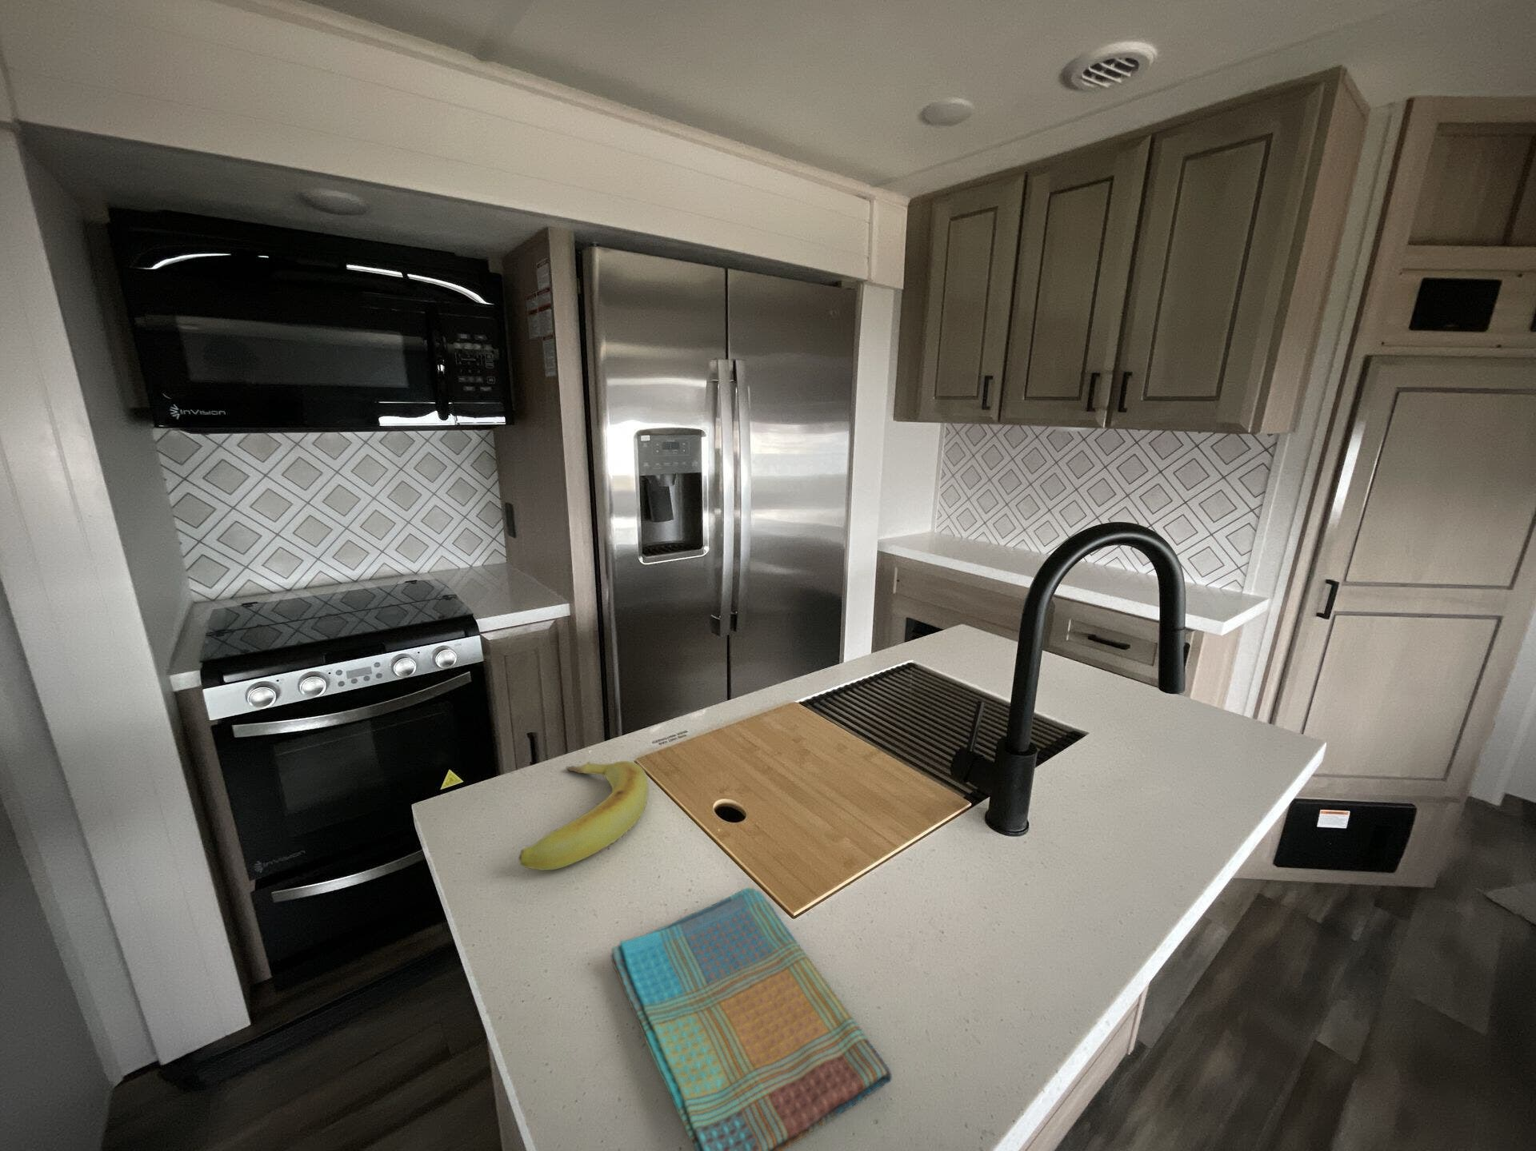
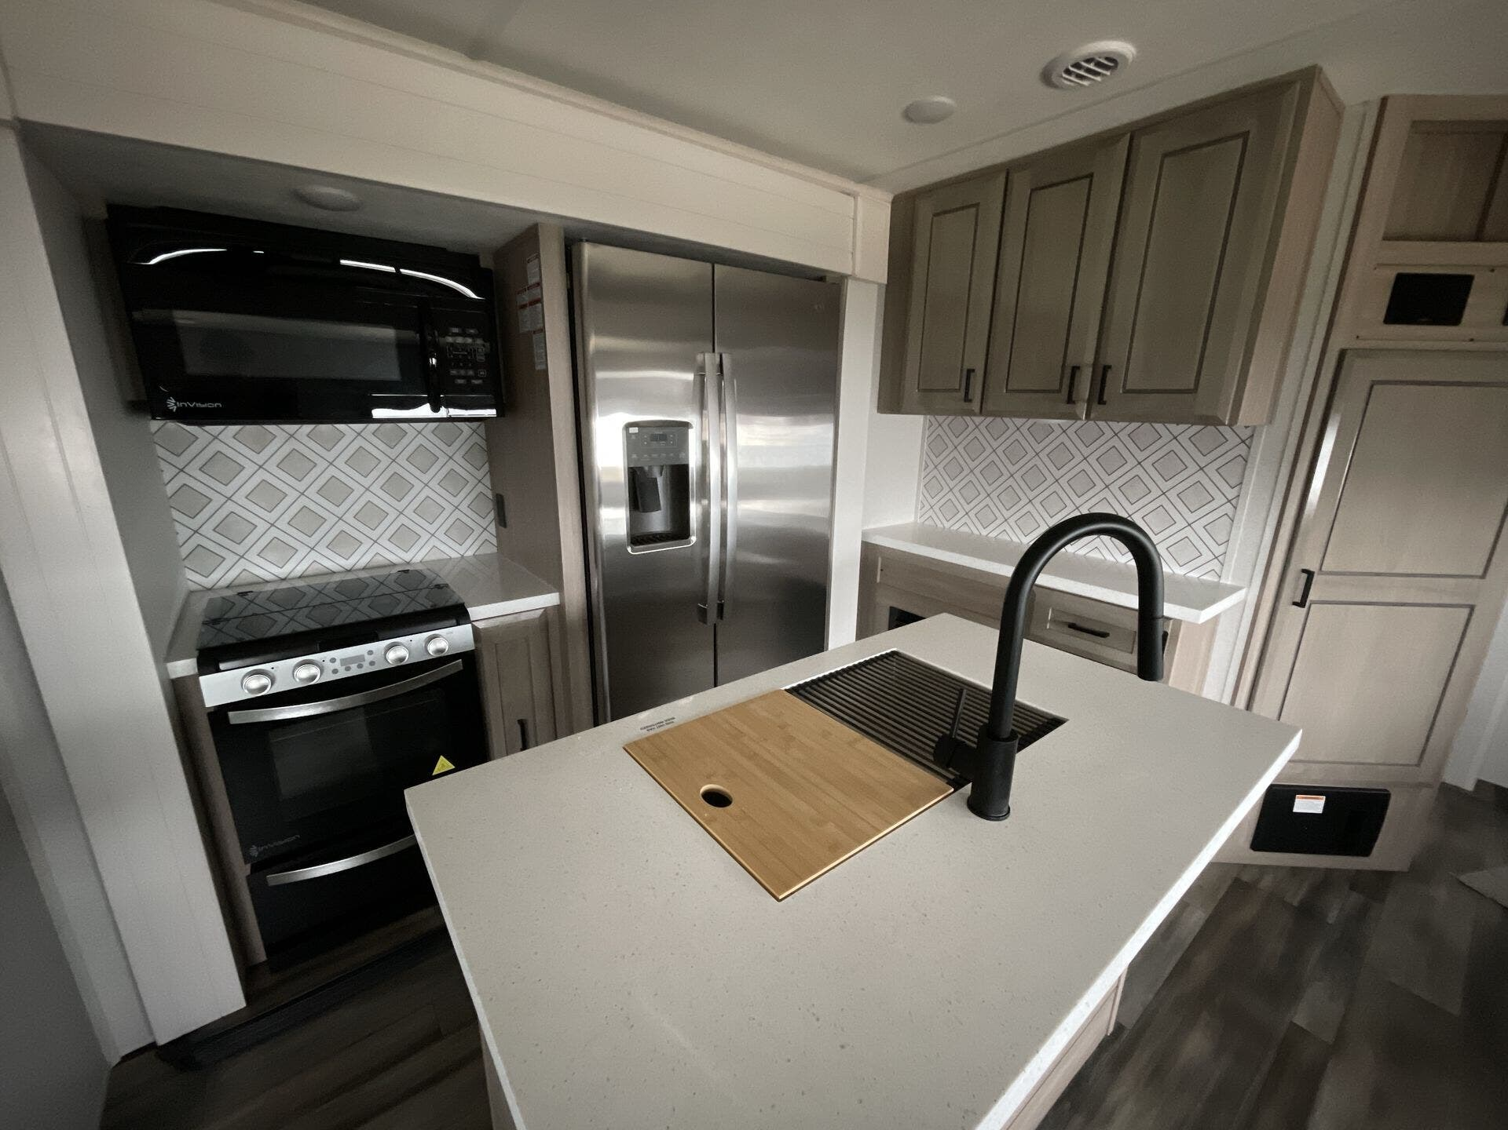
- dish towel [610,886,893,1151]
- banana [518,760,649,872]
